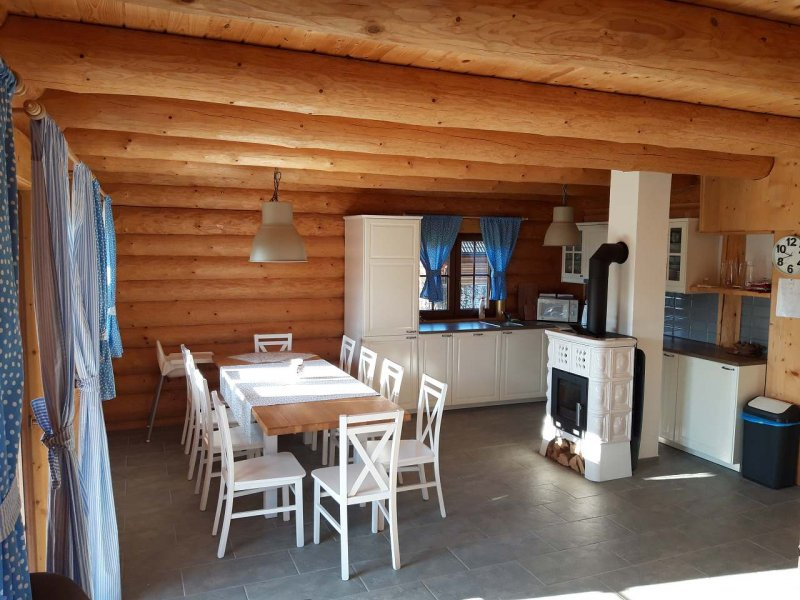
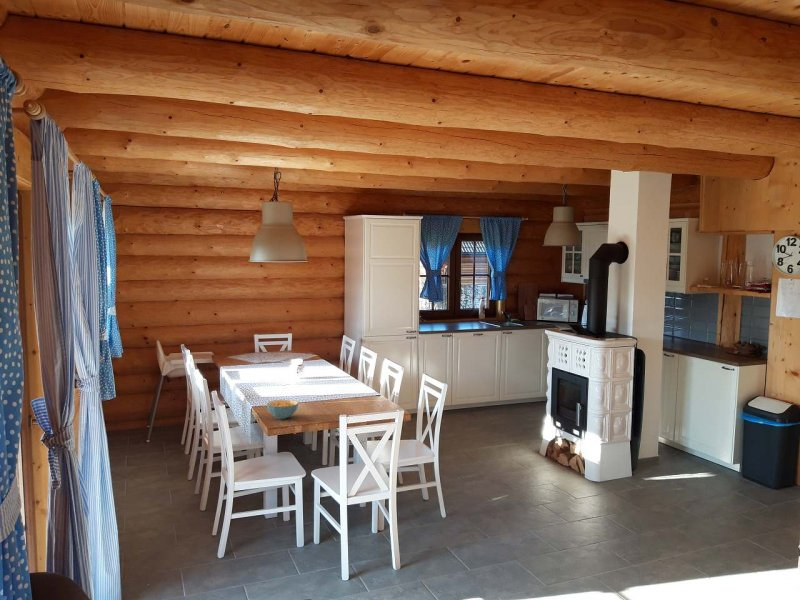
+ cereal bowl [266,399,299,420]
